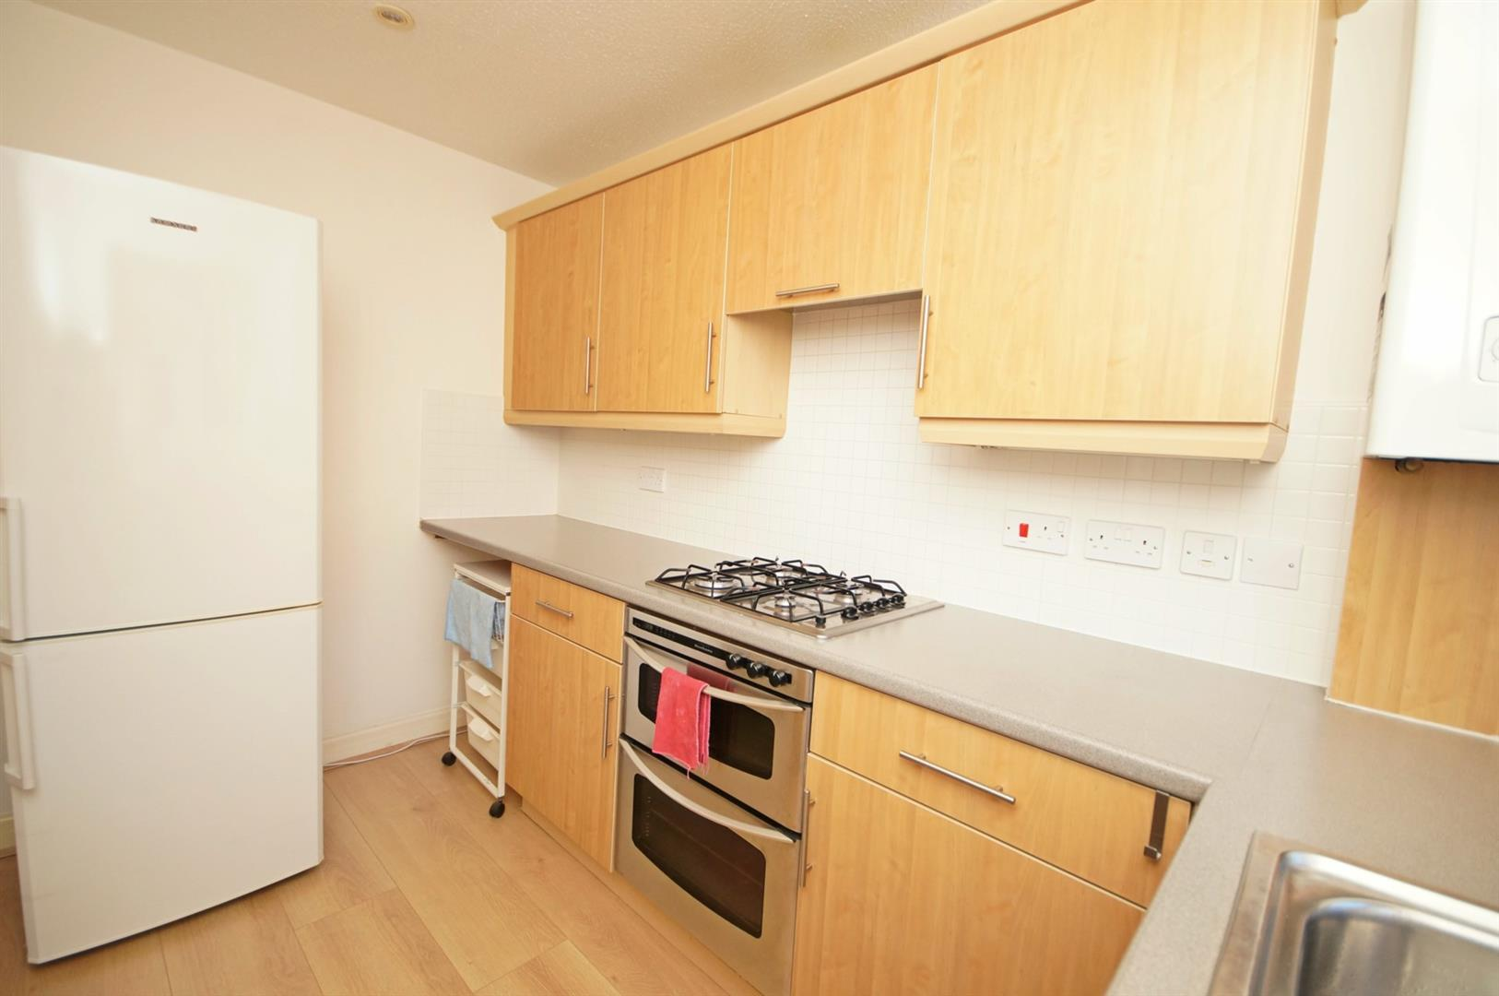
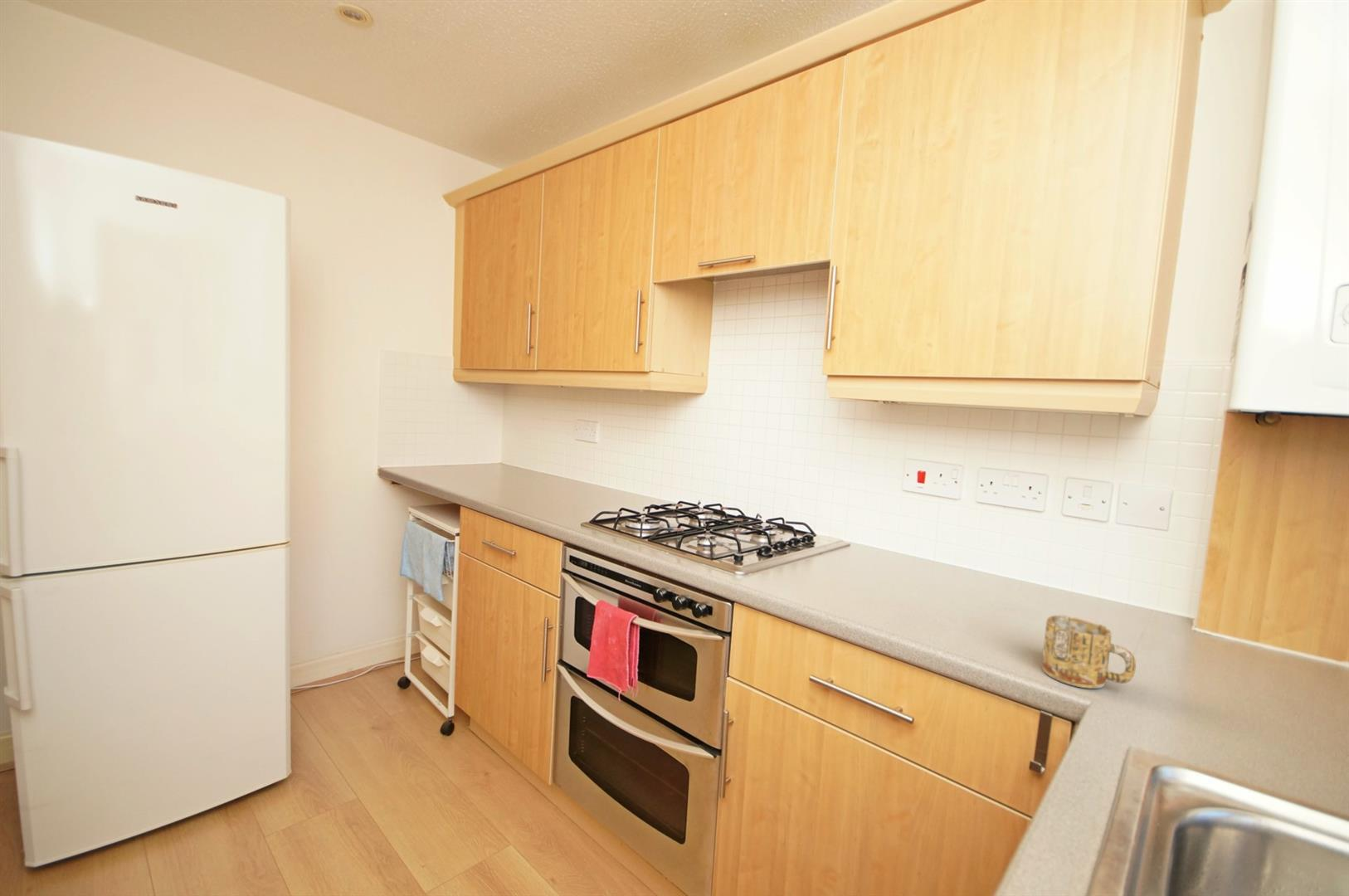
+ mug [1042,615,1137,689]
